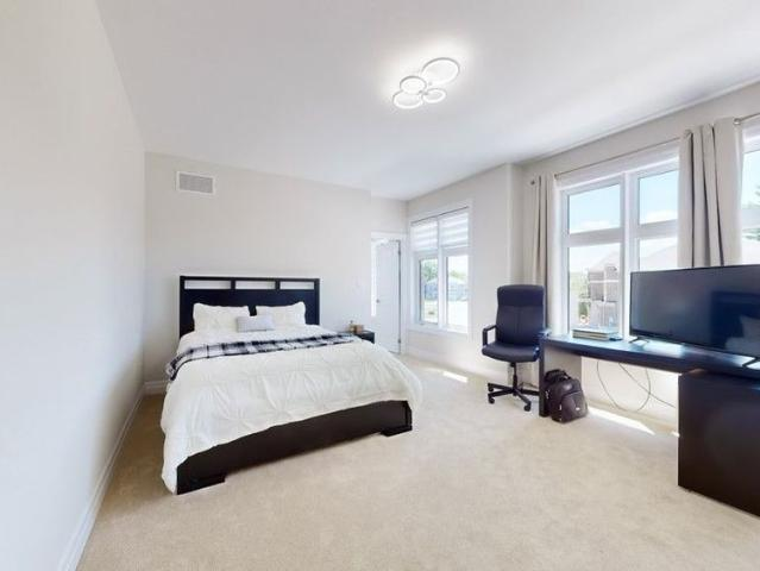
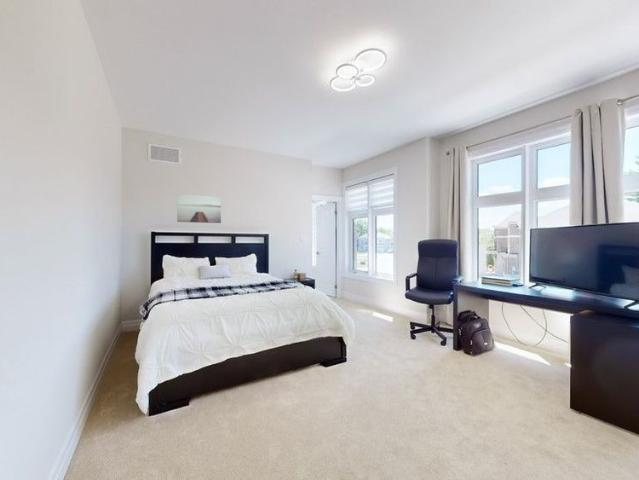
+ wall art [176,193,222,224]
